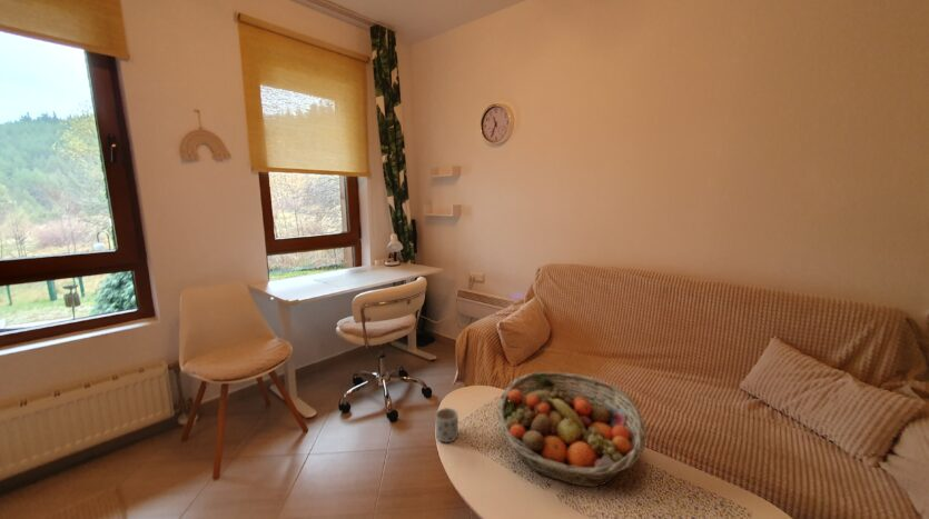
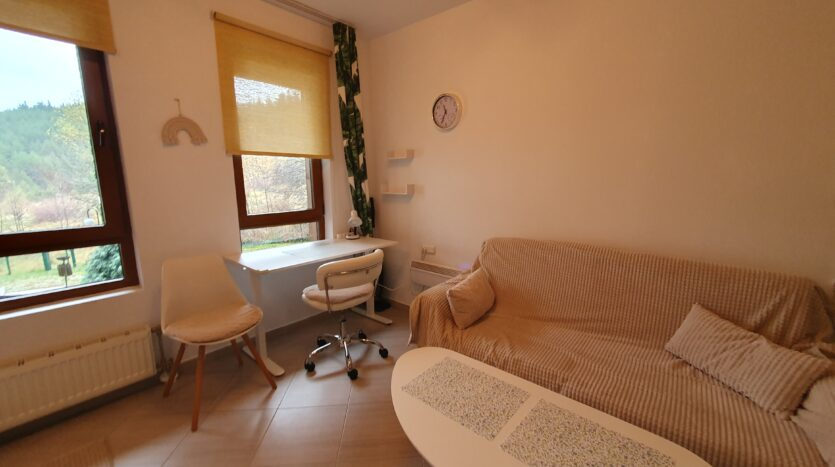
- mug [434,407,459,443]
- fruit basket [495,371,648,488]
